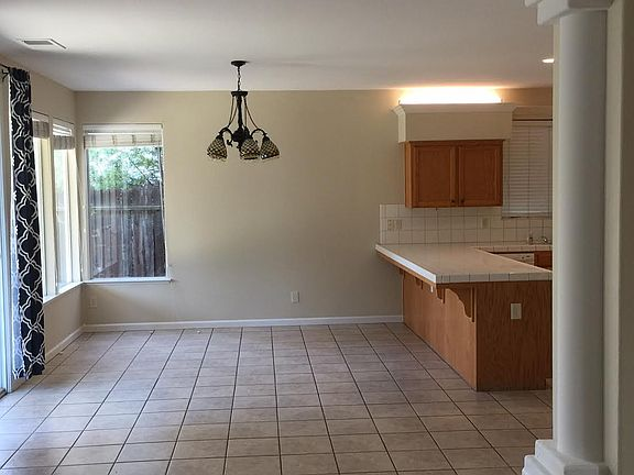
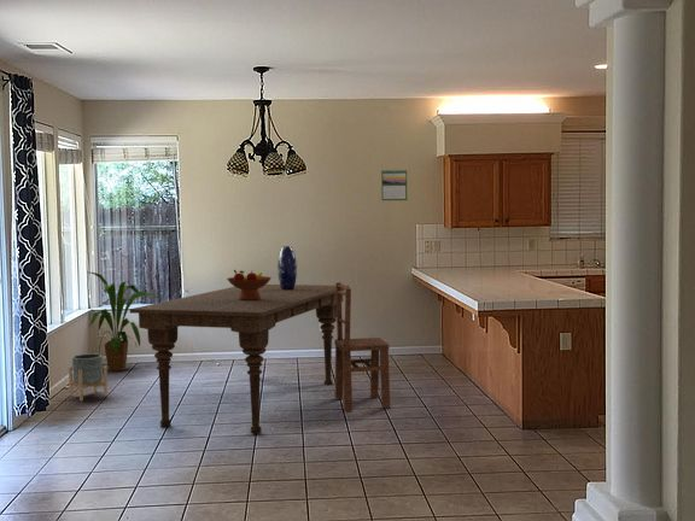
+ planter [68,352,109,402]
+ chair [333,281,391,412]
+ dining table [129,283,350,435]
+ vase [276,245,298,291]
+ fruit bowl [226,269,273,300]
+ house plant [88,271,160,373]
+ calendar [380,168,408,201]
